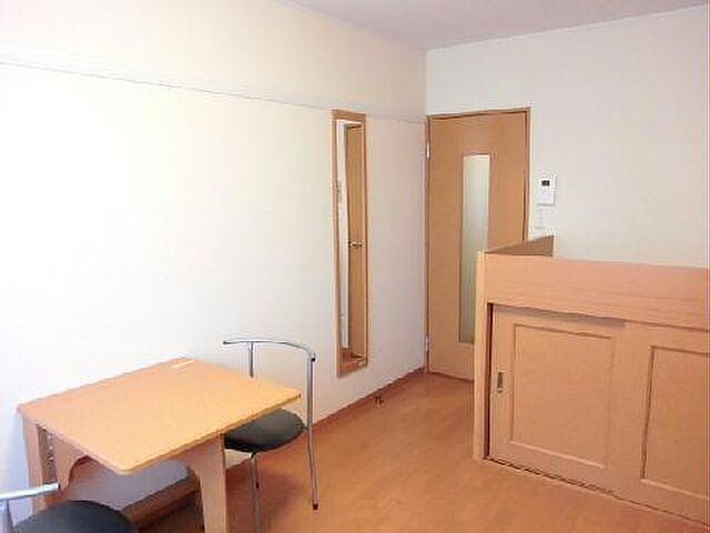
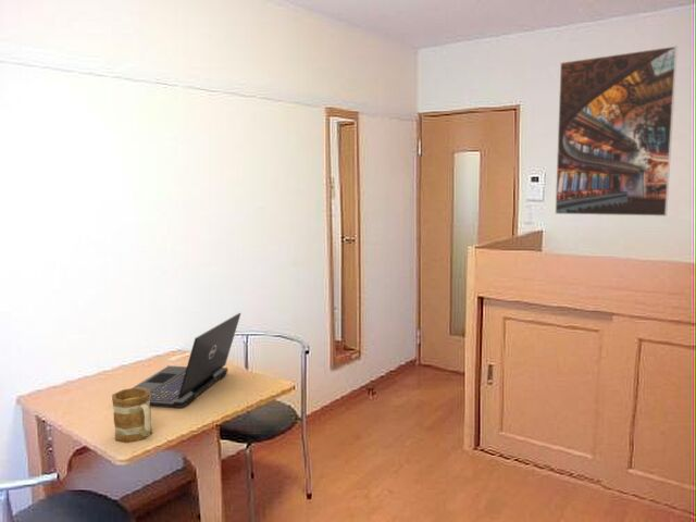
+ laptop [132,312,241,409]
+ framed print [555,45,679,217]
+ mug [111,387,153,444]
